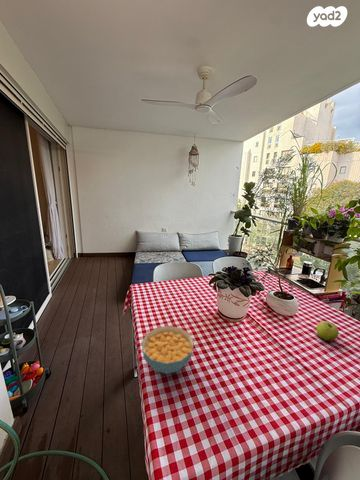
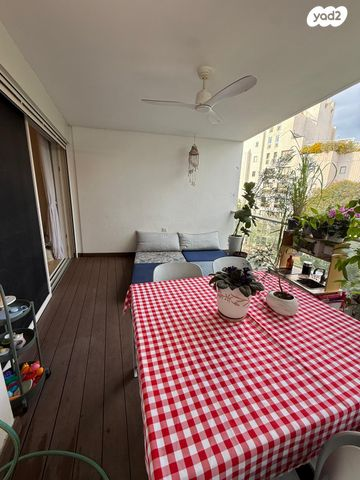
- fruit [315,320,340,343]
- cereal bowl [140,325,195,375]
